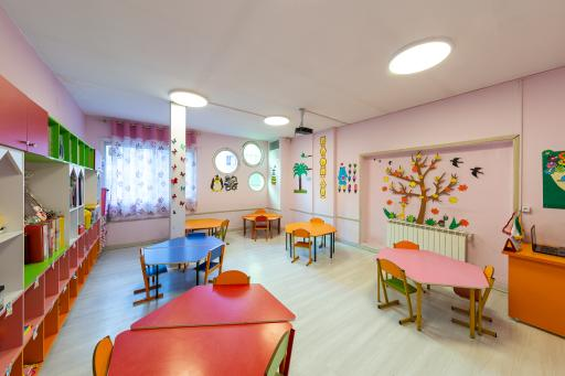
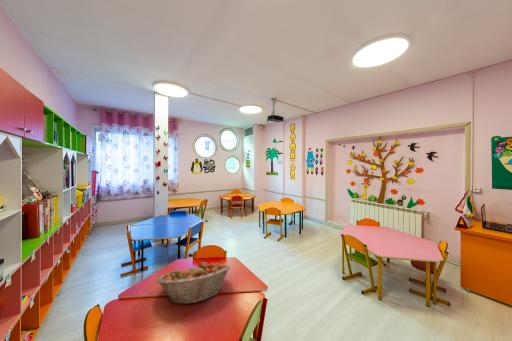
+ fruit basket [155,261,231,305]
